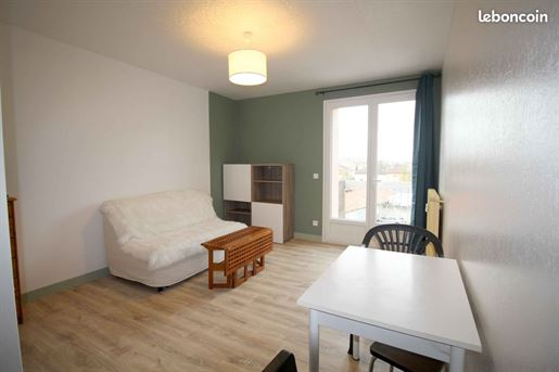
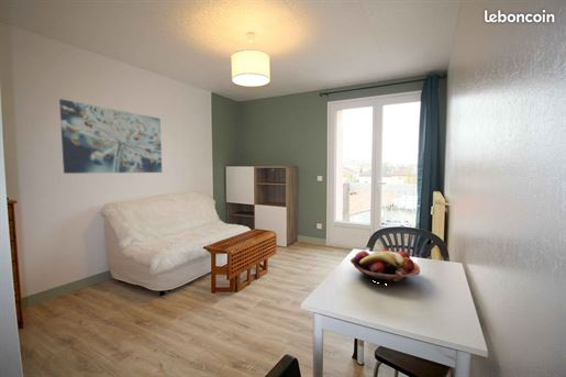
+ wall art [58,98,163,175]
+ fruit basket [349,248,421,285]
